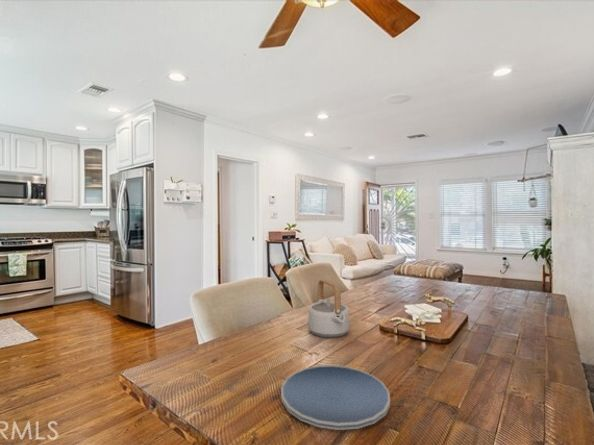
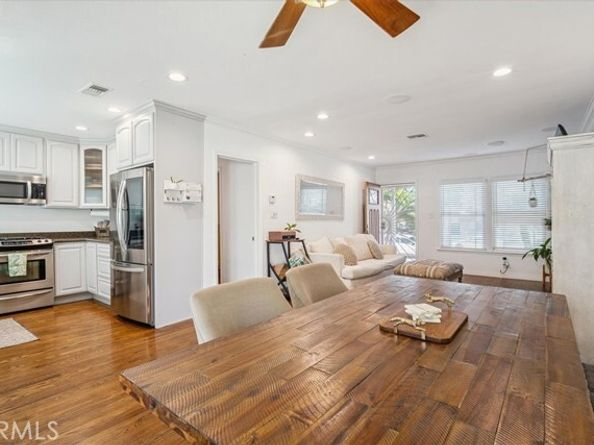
- plate [280,364,391,431]
- teapot [307,279,350,339]
